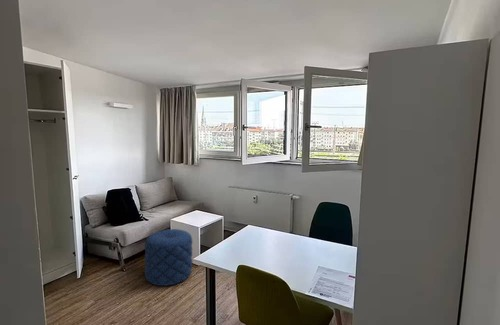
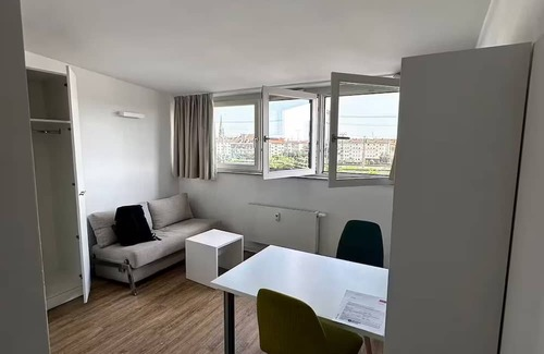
- pouf [144,228,193,287]
